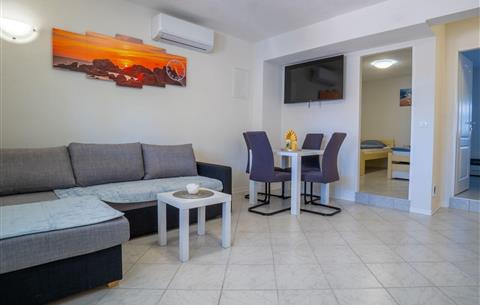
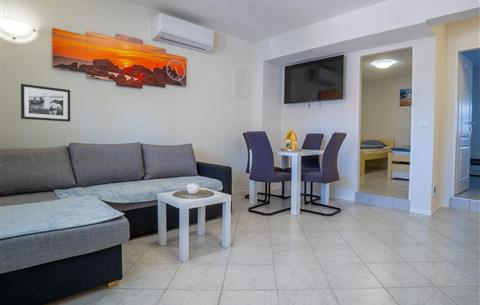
+ picture frame [20,83,71,123]
